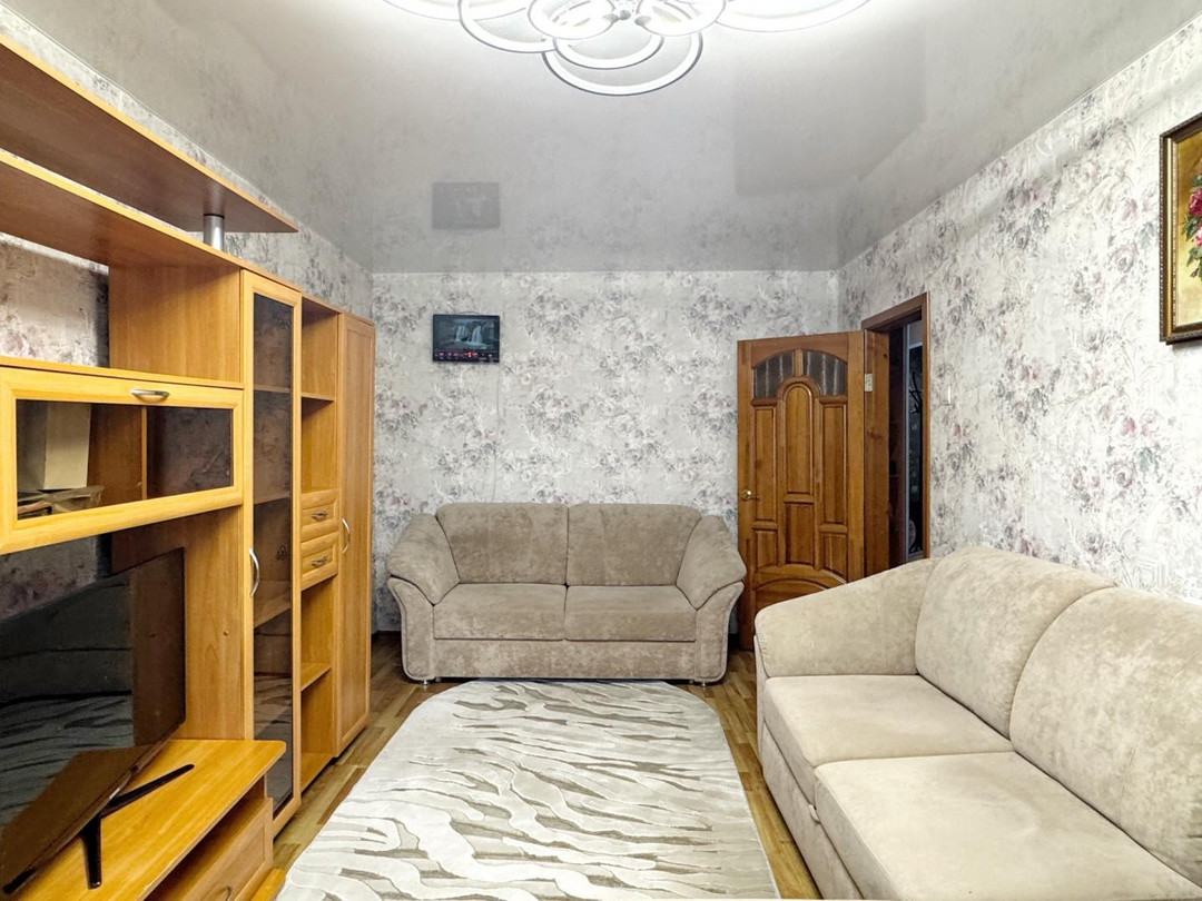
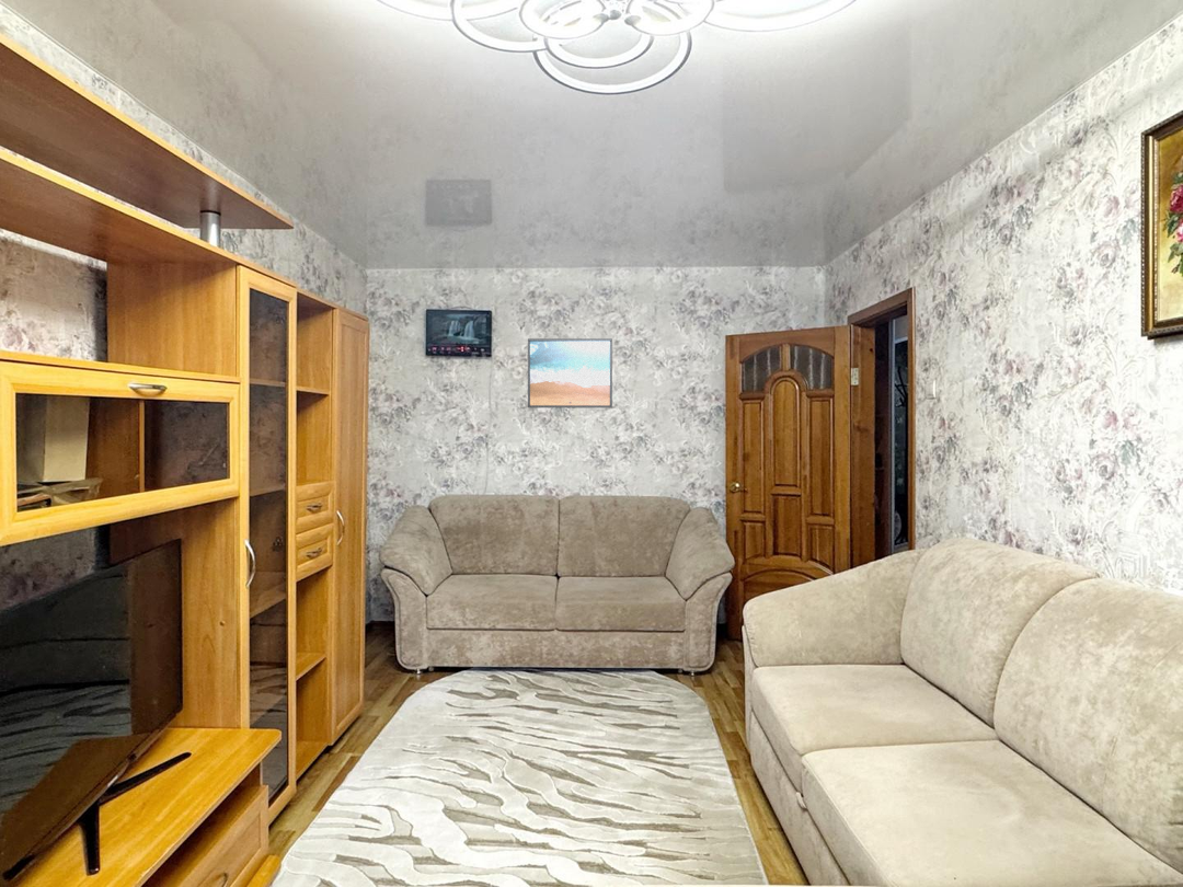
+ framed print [527,337,613,408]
